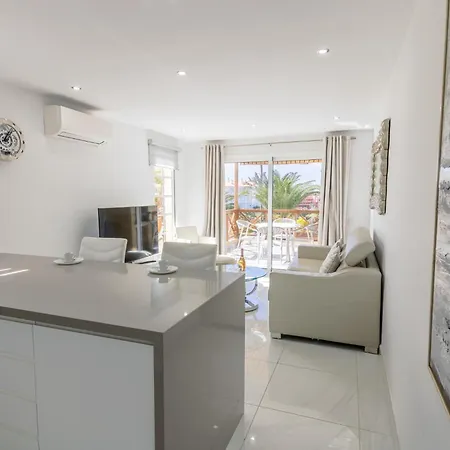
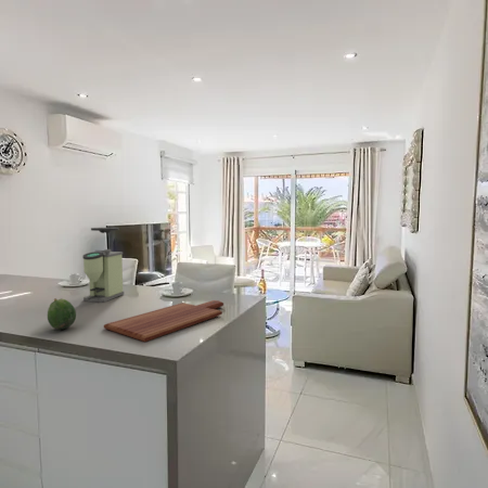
+ fruit [47,297,77,331]
+ coffee grinder [81,227,125,303]
+ cutting board [103,299,224,343]
